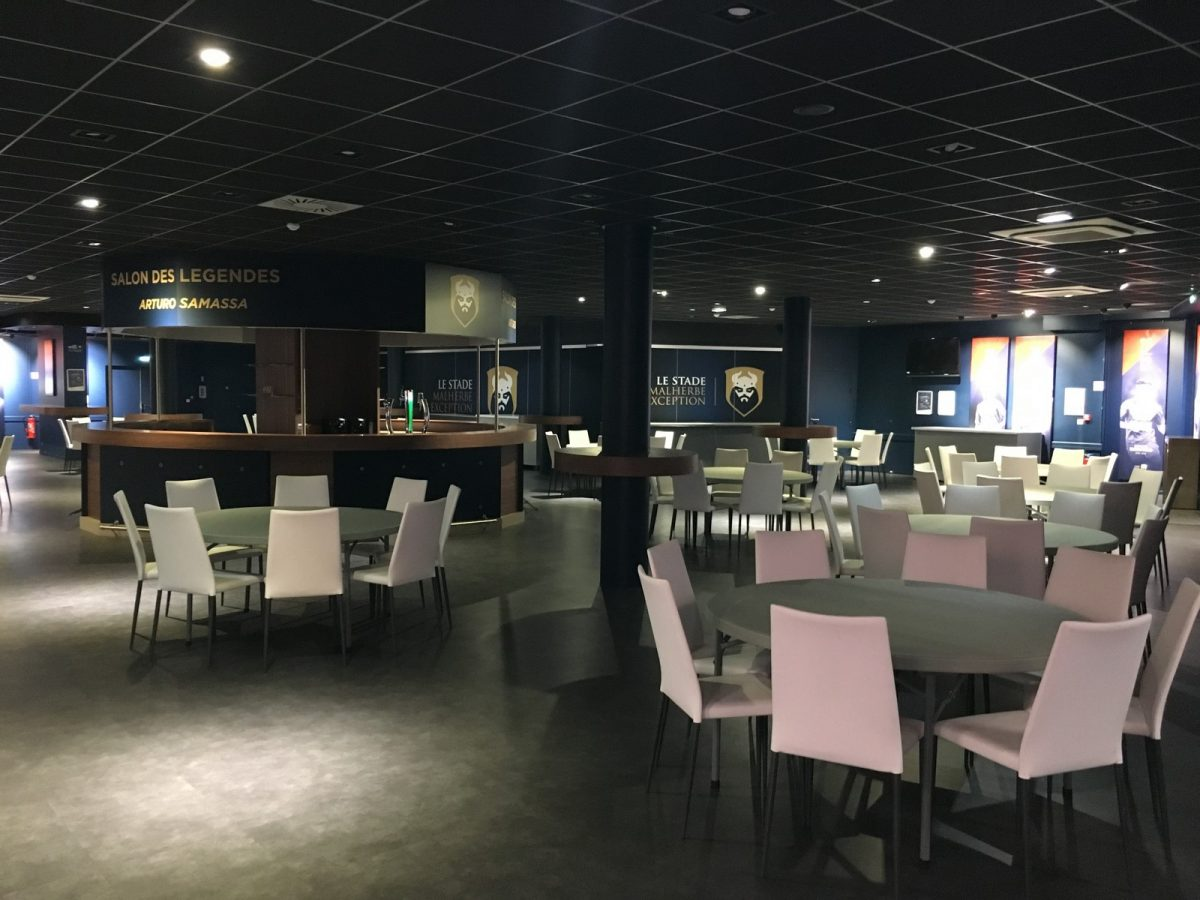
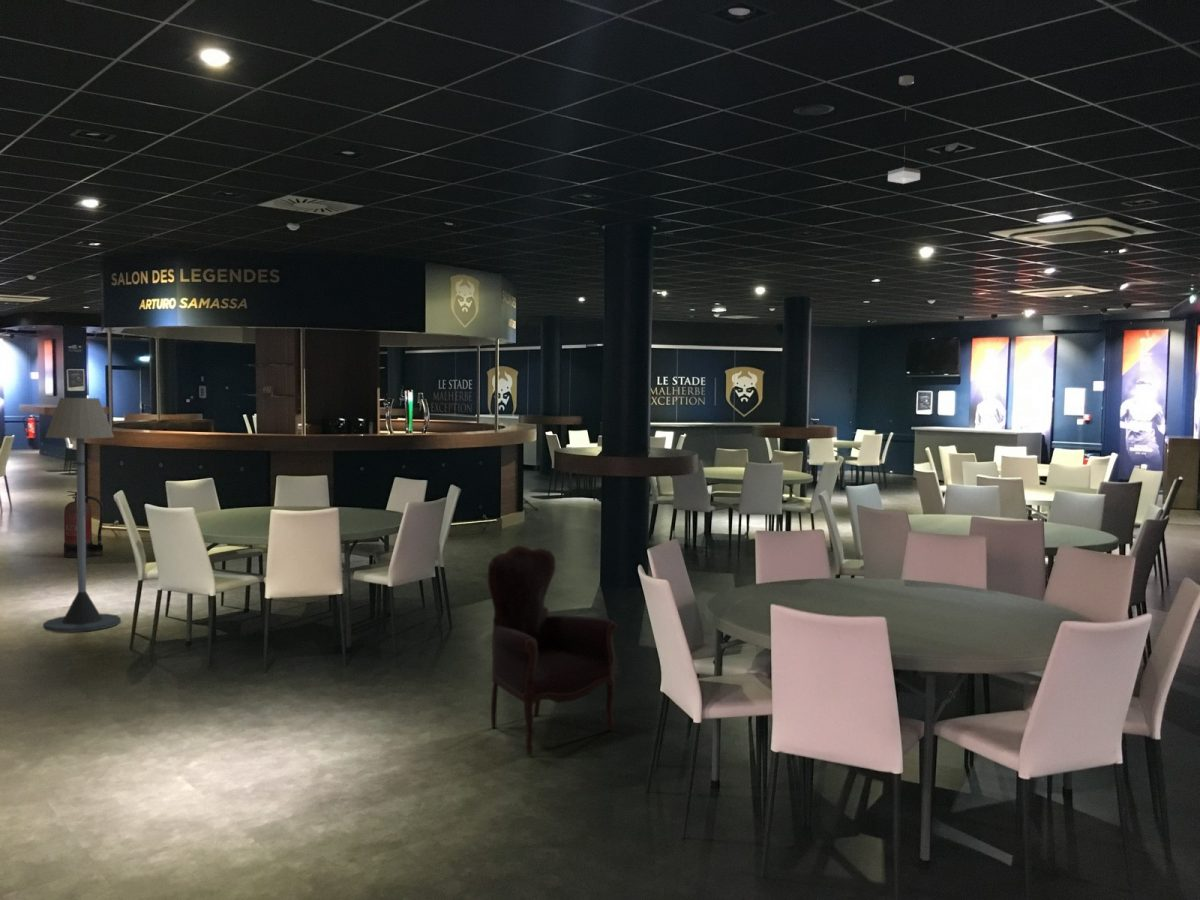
+ armchair [486,545,618,756]
+ pendant lamp [887,74,921,185]
+ fire extinguisher [63,490,105,558]
+ floor lamp [42,397,122,633]
